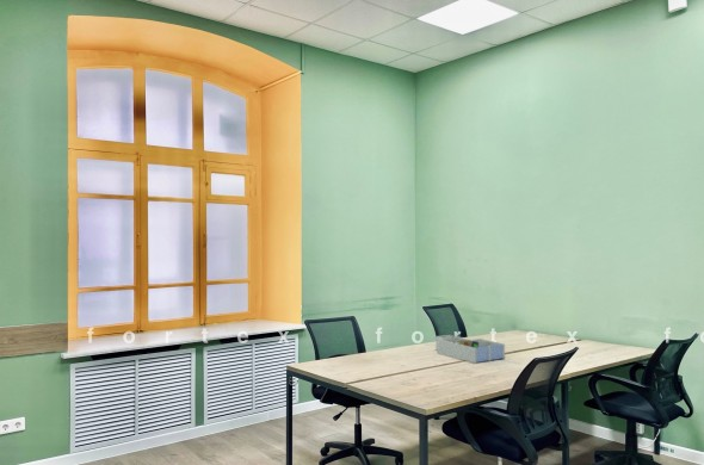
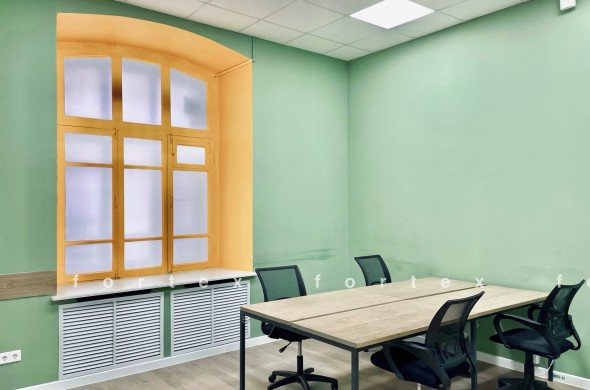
- desk organizer [434,334,506,365]
